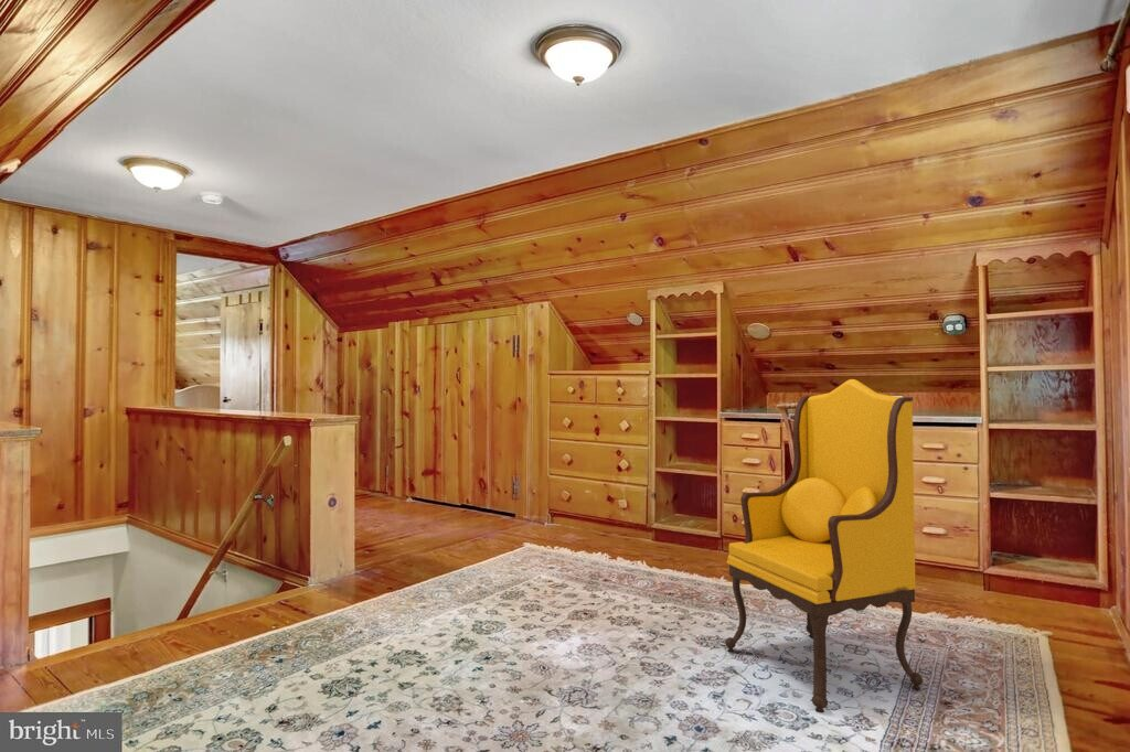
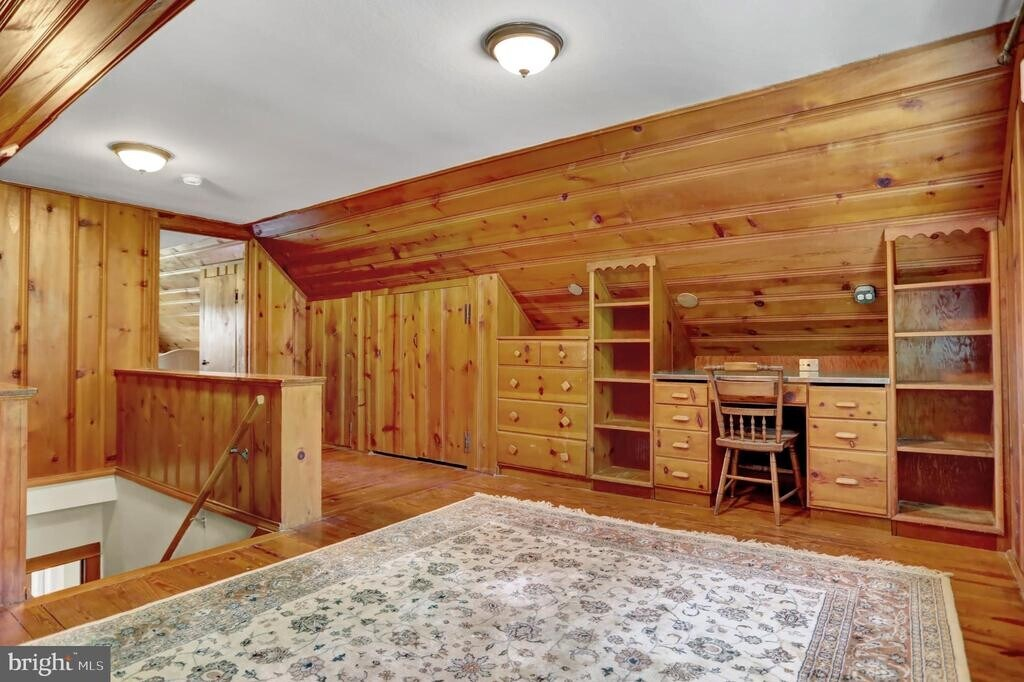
- armchair [724,378,924,713]
